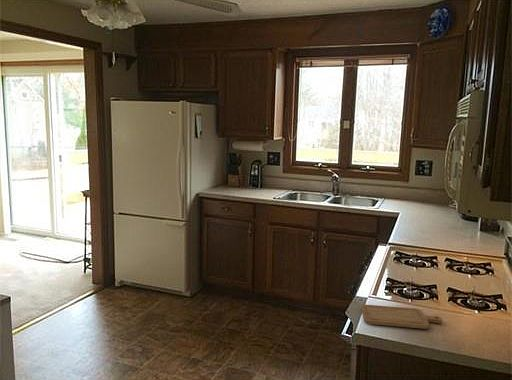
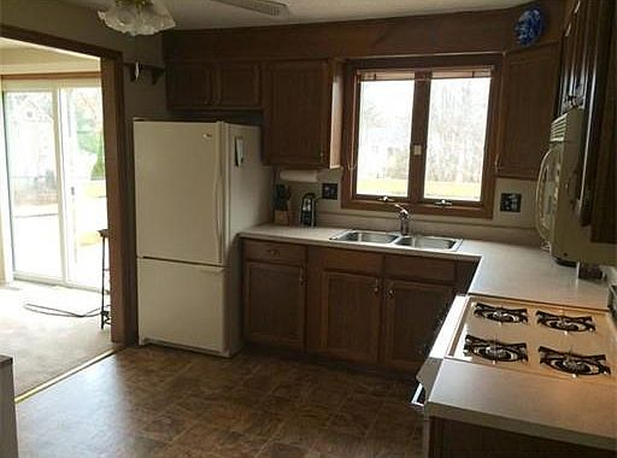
- chopping board [360,304,443,330]
